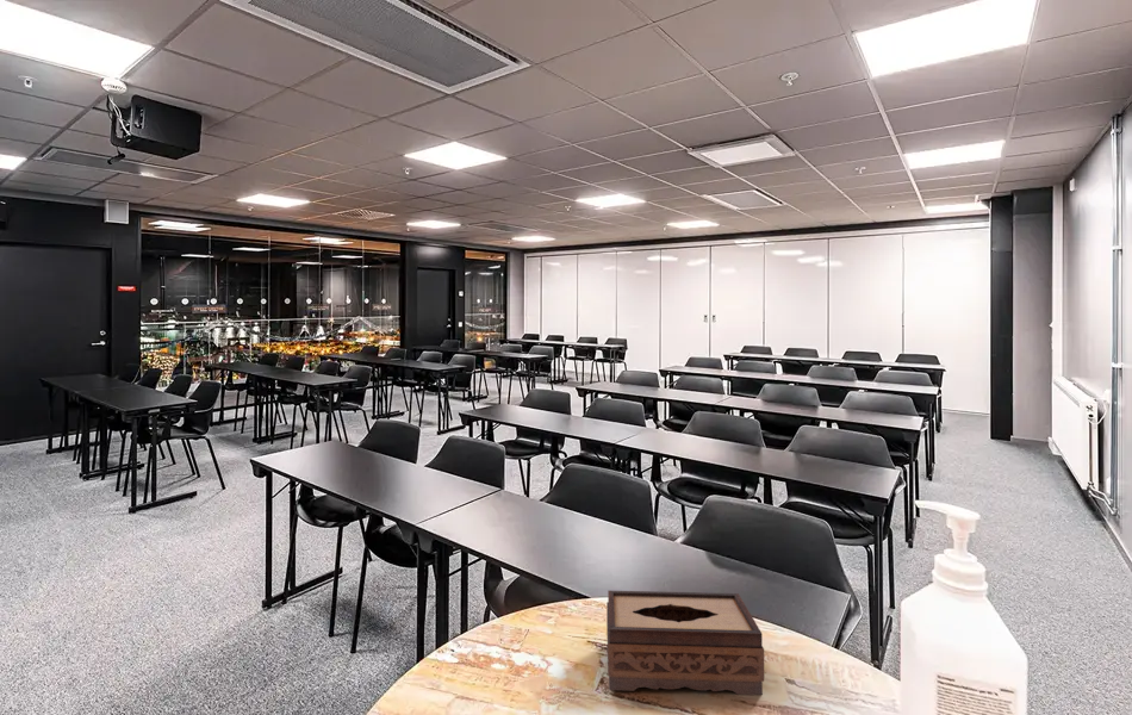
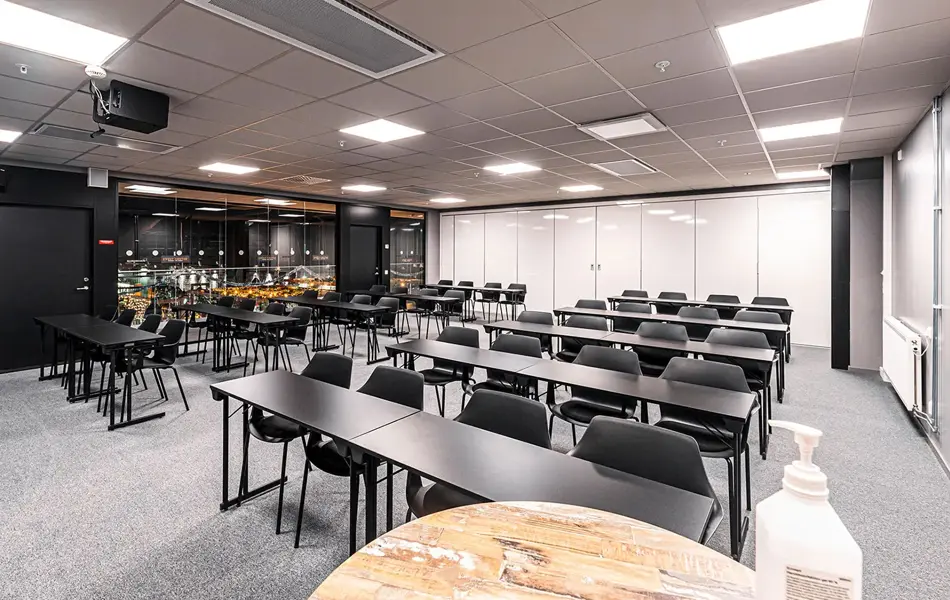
- tissue box [605,589,765,696]
